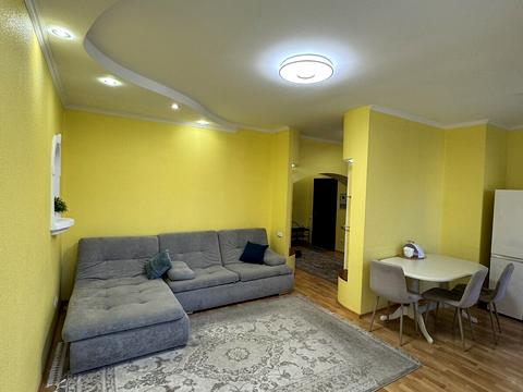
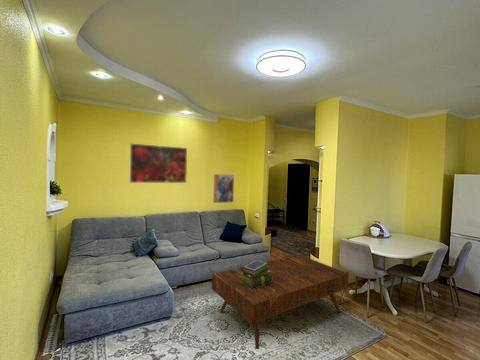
+ wall art [211,173,235,204]
+ stack of books [240,259,272,289]
+ coffee table [211,254,350,350]
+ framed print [129,142,188,184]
